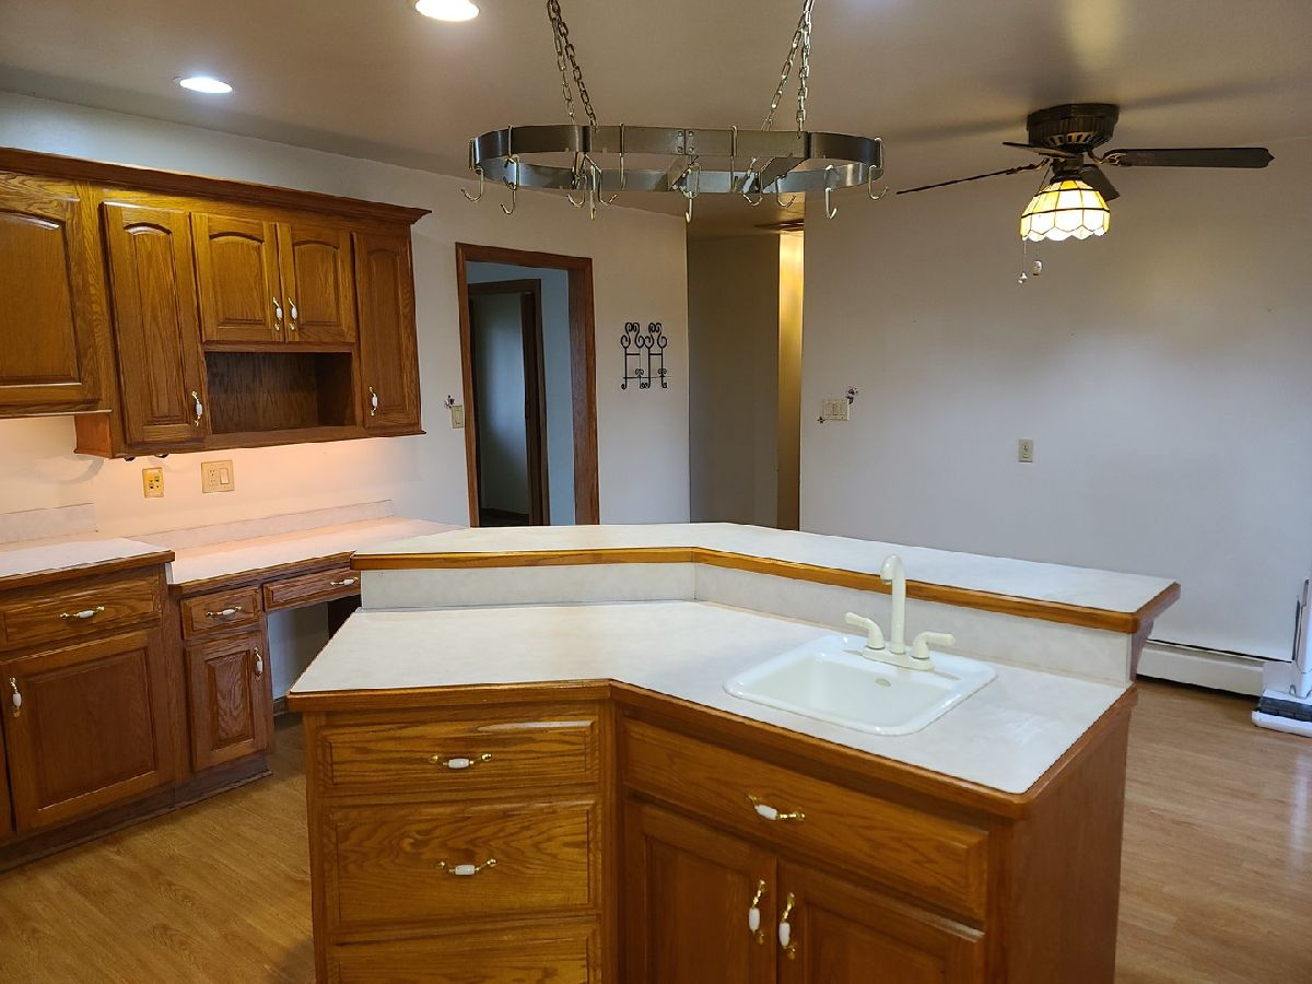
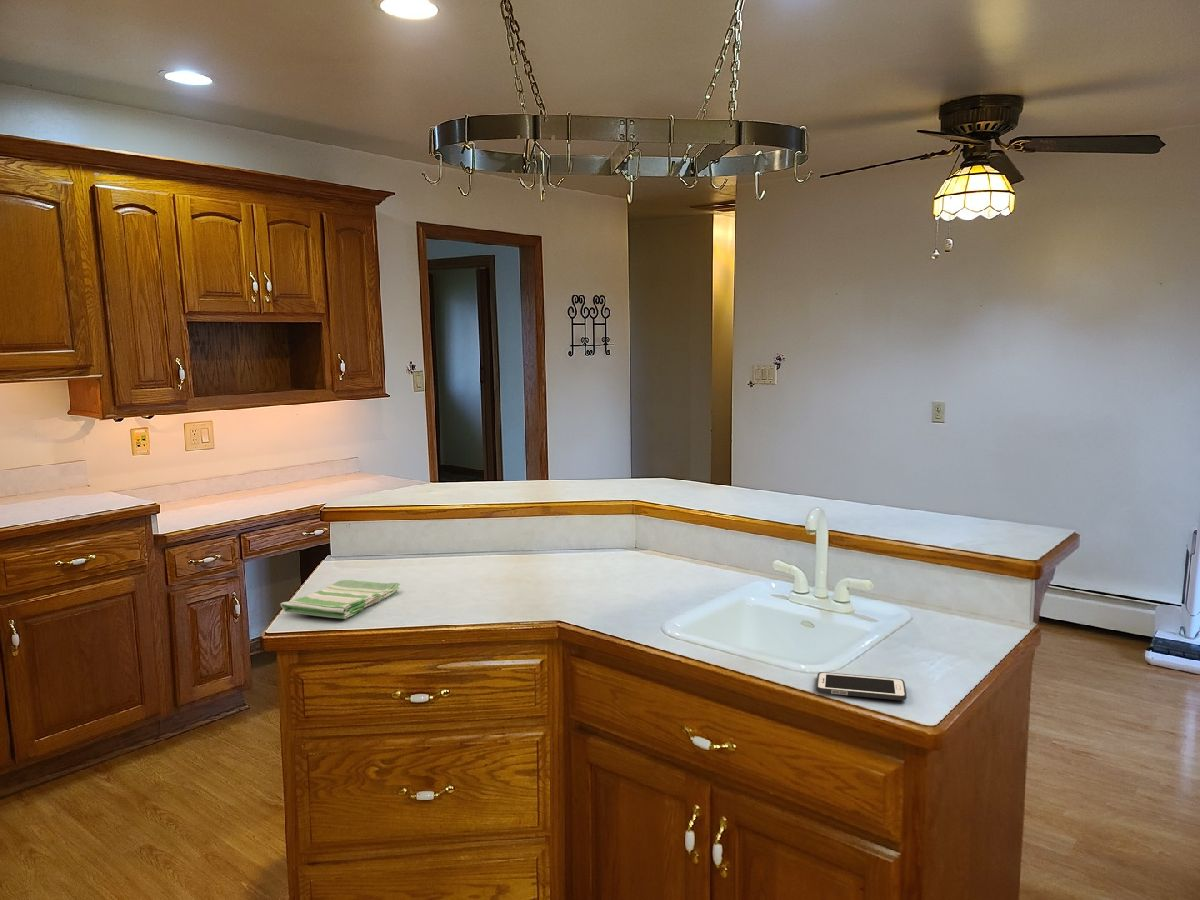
+ cell phone [815,671,908,701]
+ dish towel [279,579,401,620]
